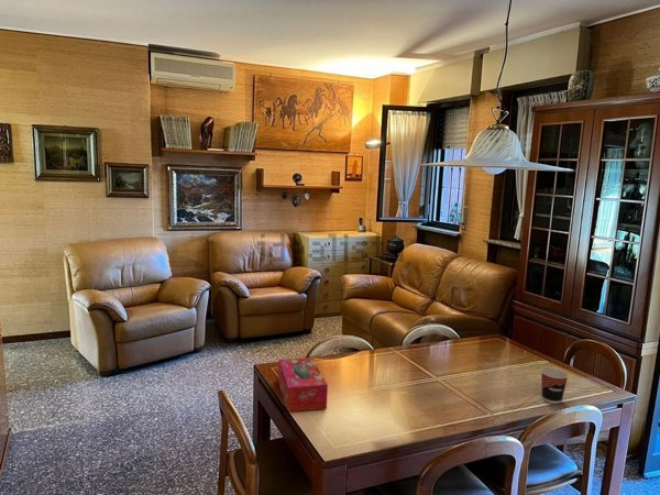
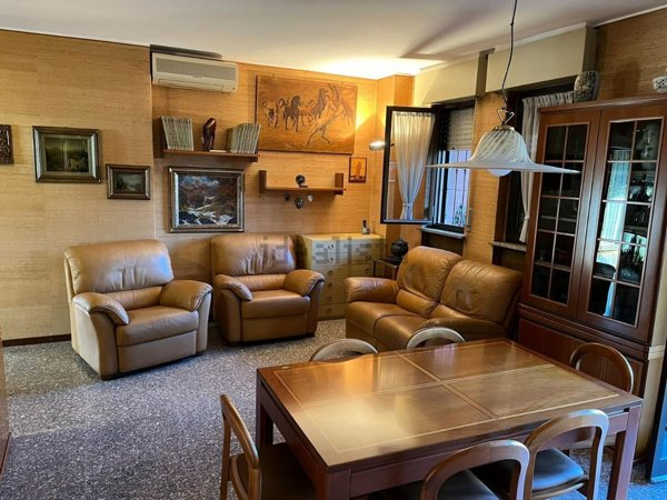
- cup [540,366,570,405]
- tissue box [277,356,329,413]
